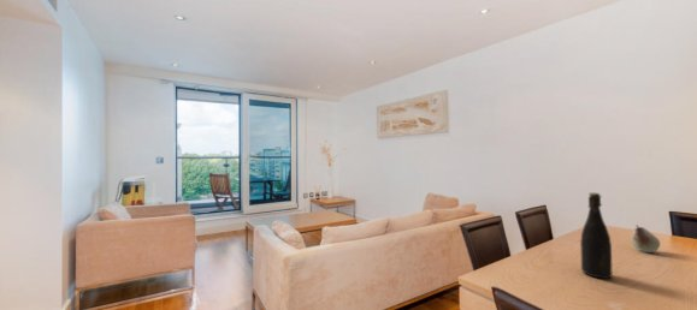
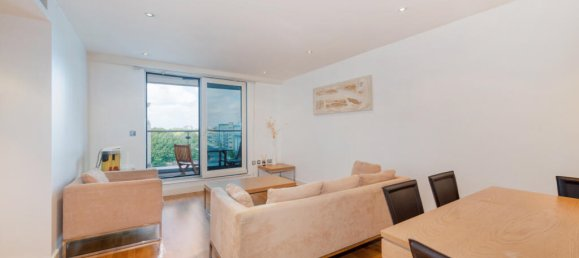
- fruit [631,223,661,254]
- bottle [579,192,614,280]
